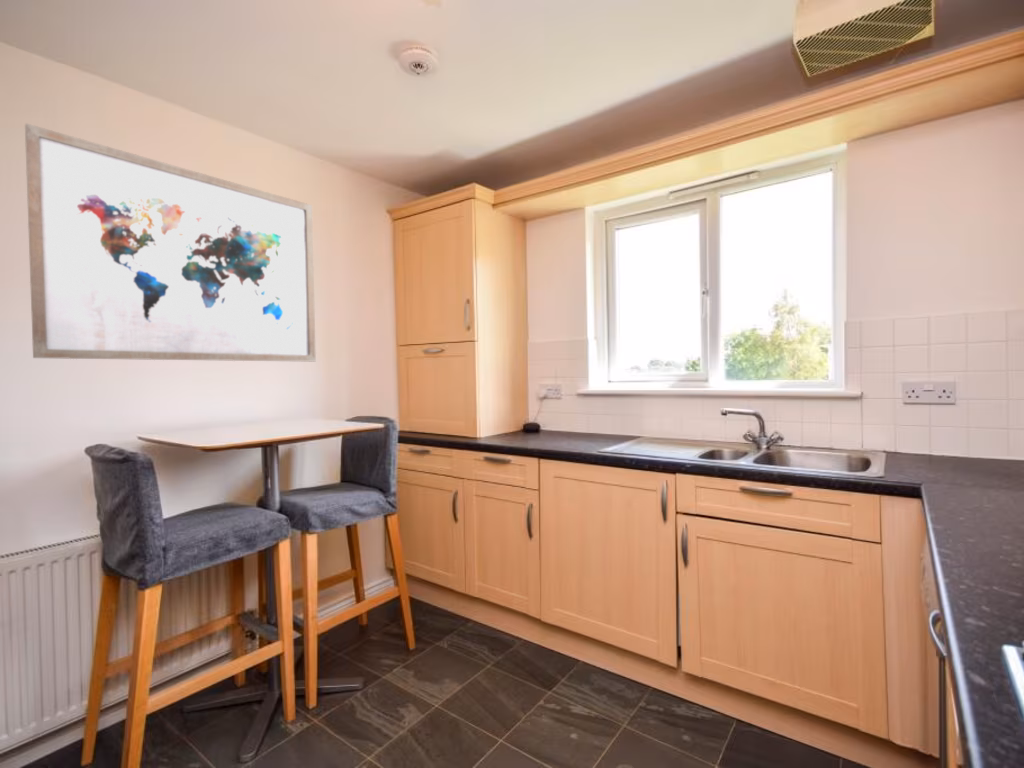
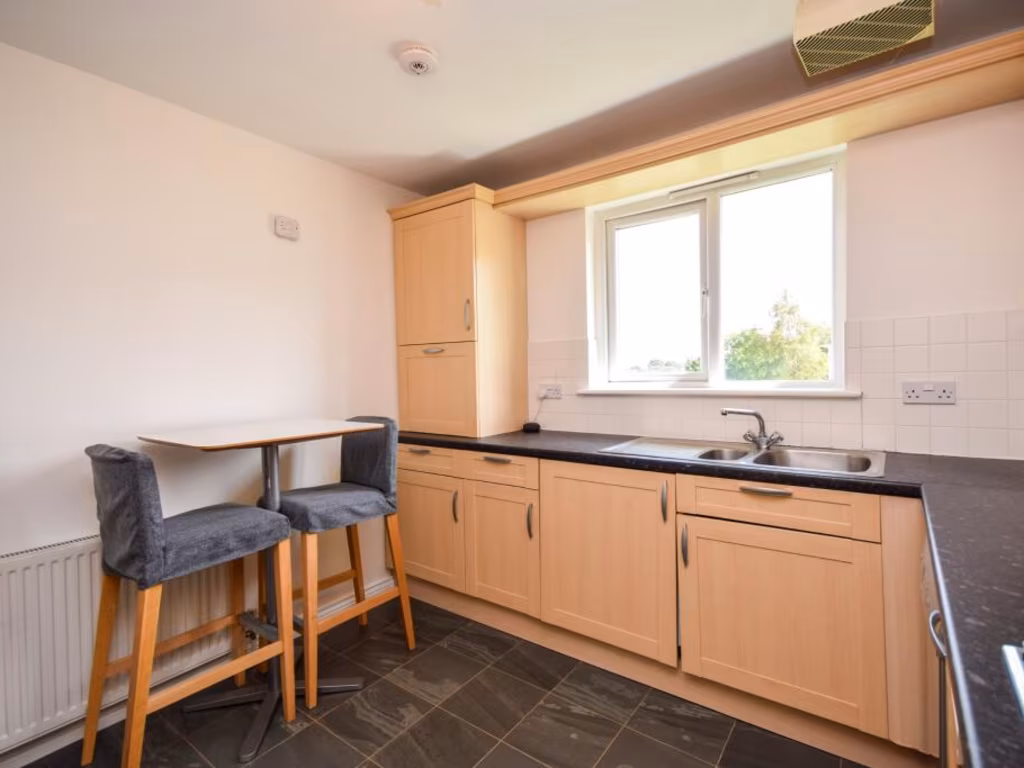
- wall art [24,122,317,362]
